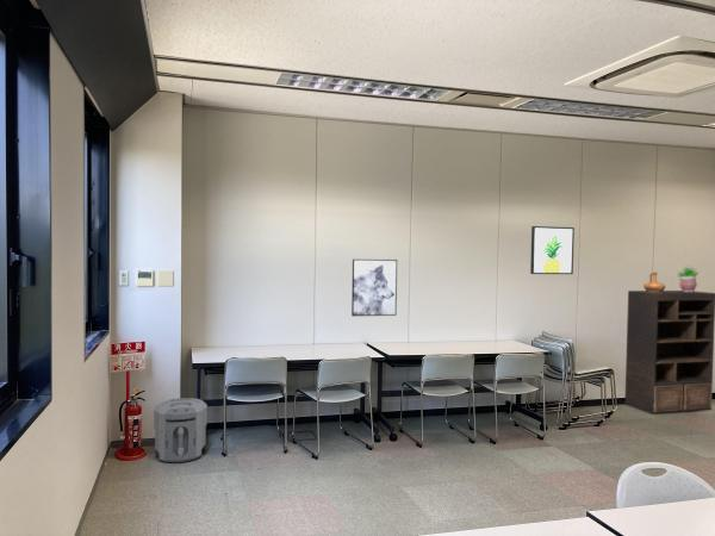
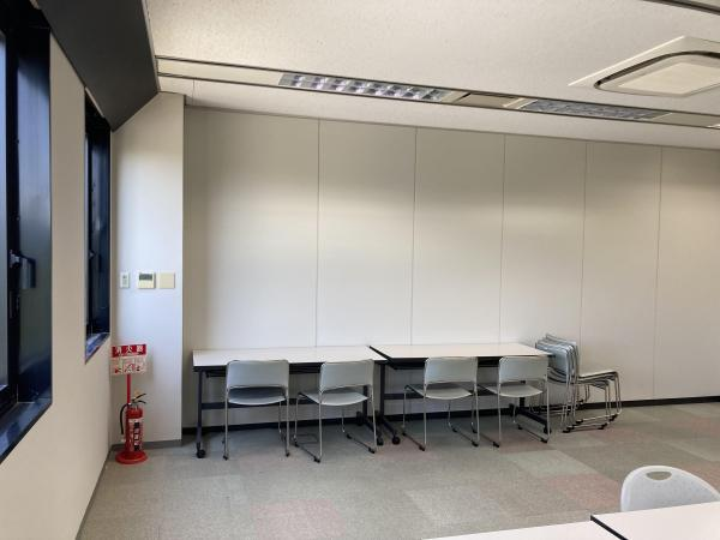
- wall art [350,258,398,318]
- vessel [642,270,666,292]
- air purifier [153,397,209,463]
- potted plant [676,264,700,292]
- bookshelf [623,289,715,416]
- wall art [529,225,576,275]
